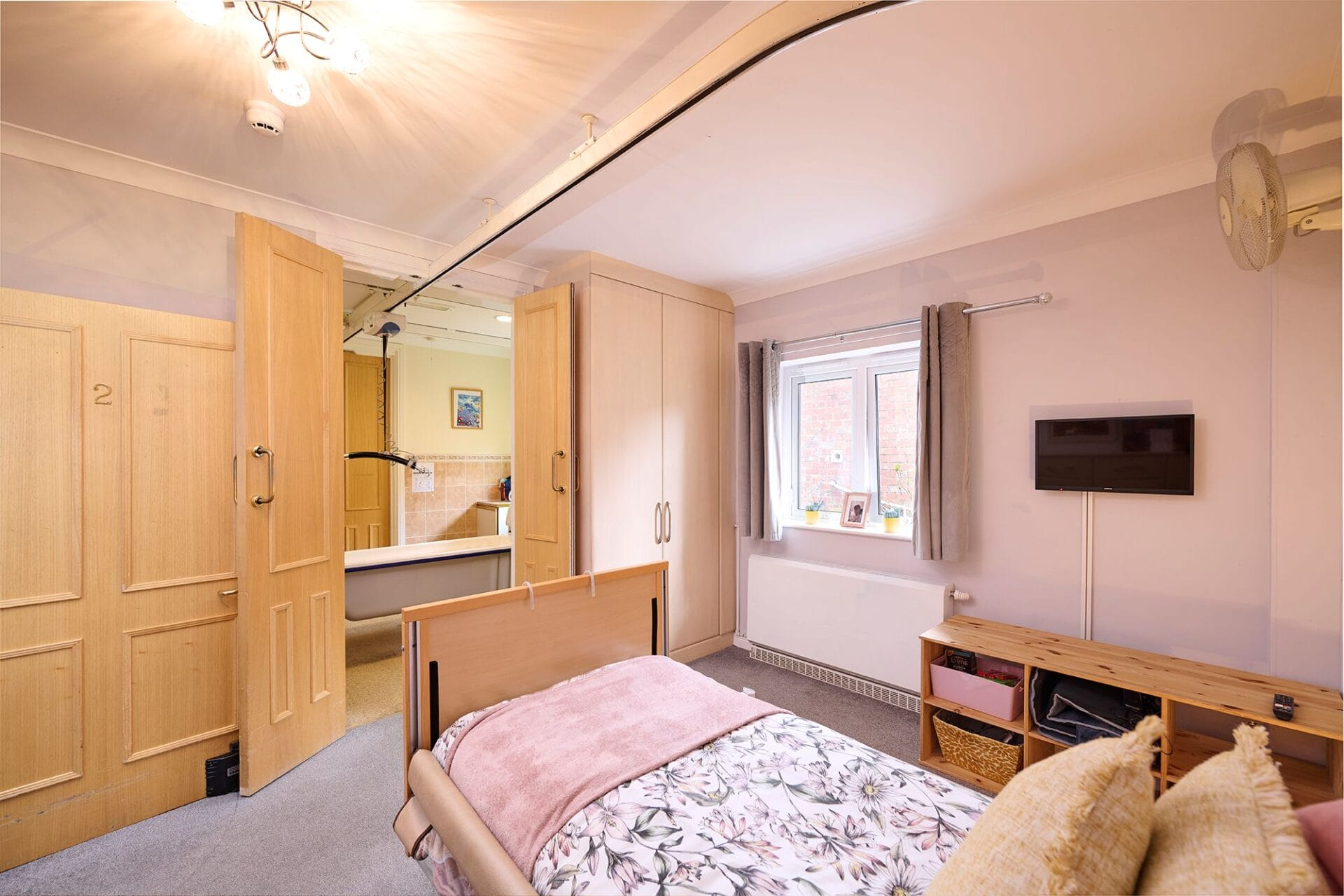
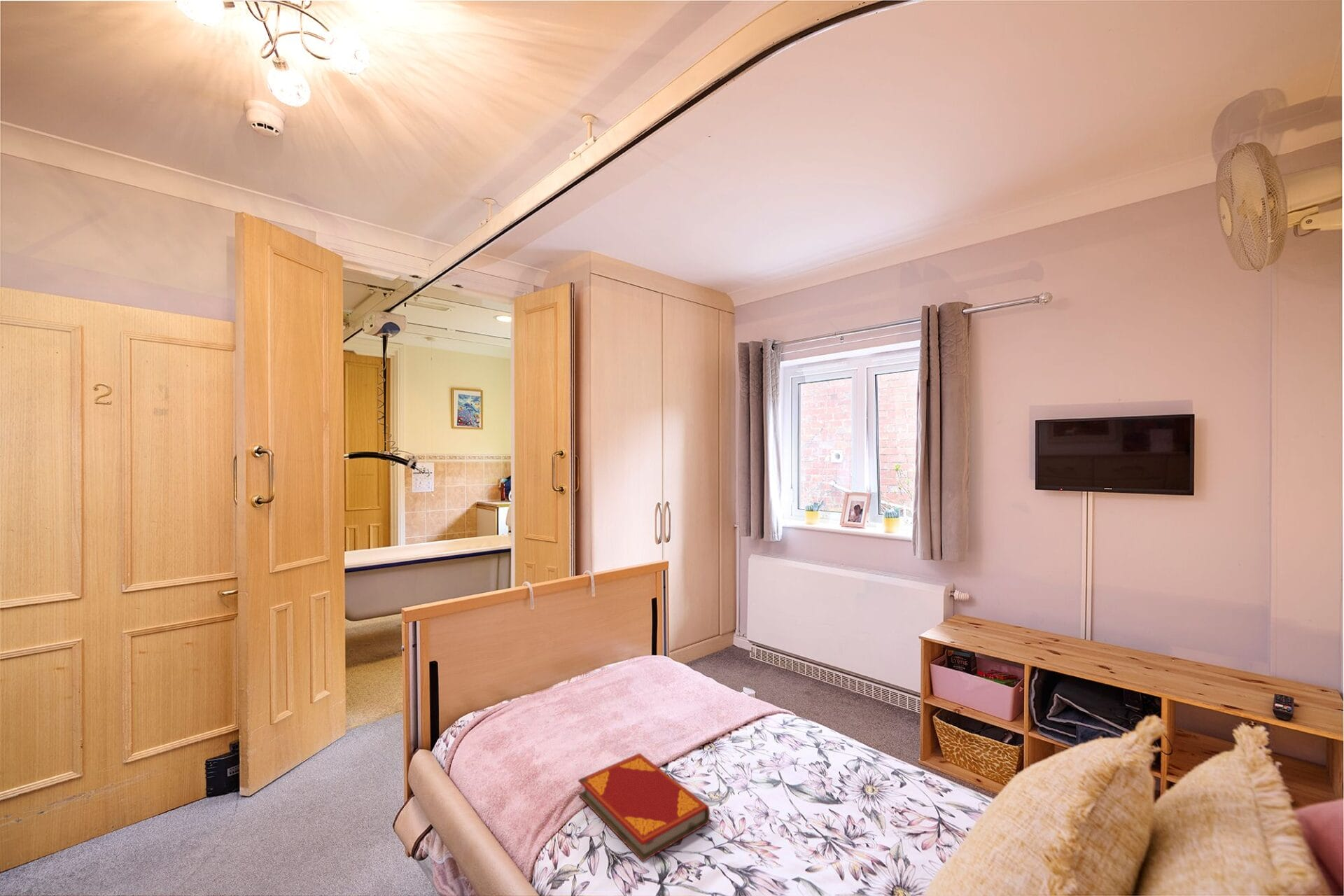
+ hardback book [577,752,710,862]
